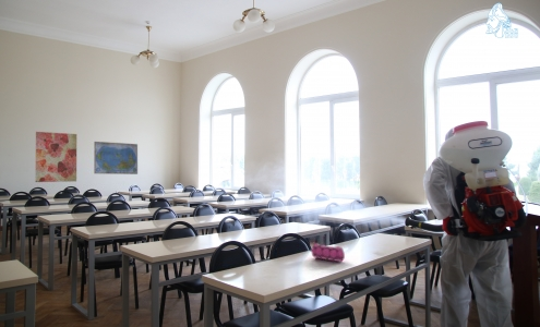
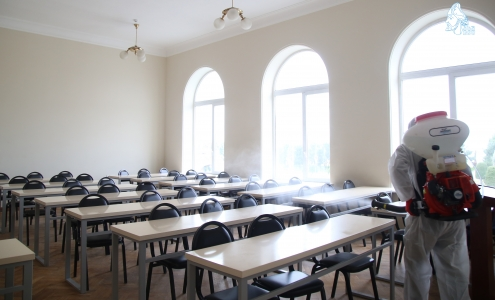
- world map [93,141,139,175]
- wall art [35,131,77,183]
- pencil case [309,241,346,263]
